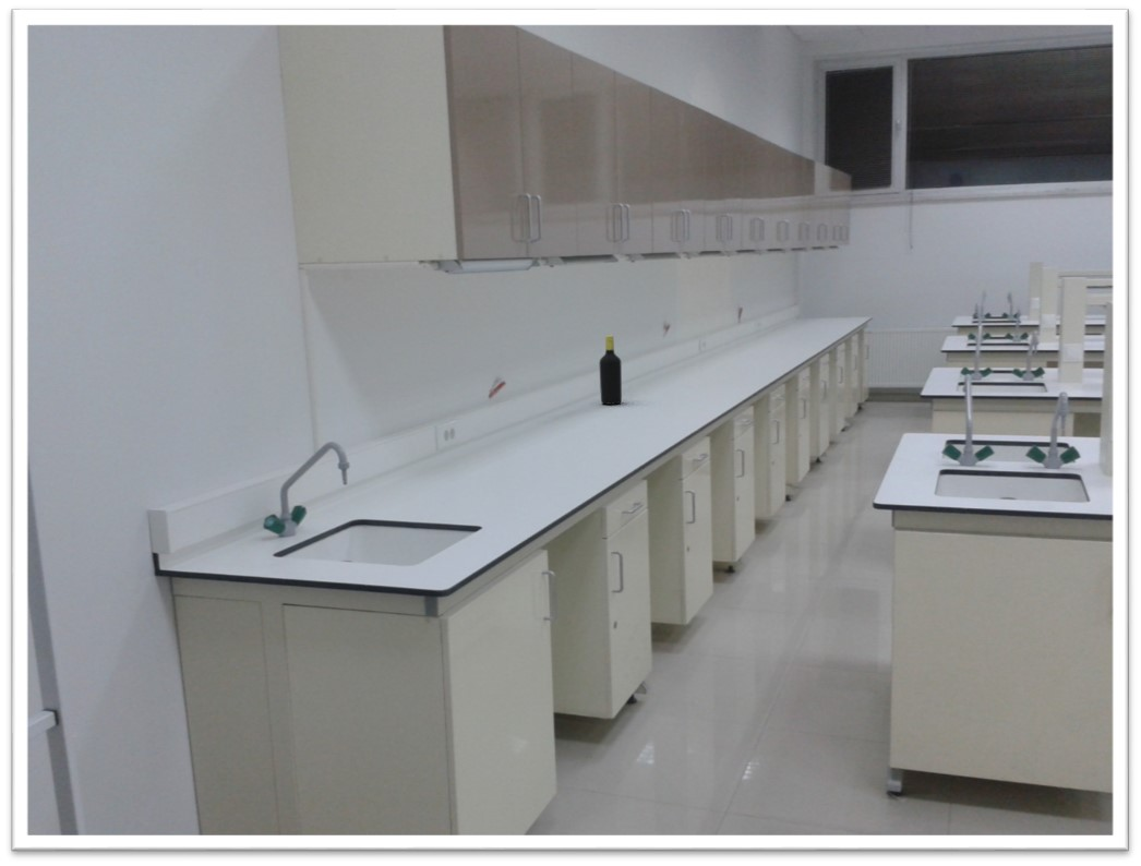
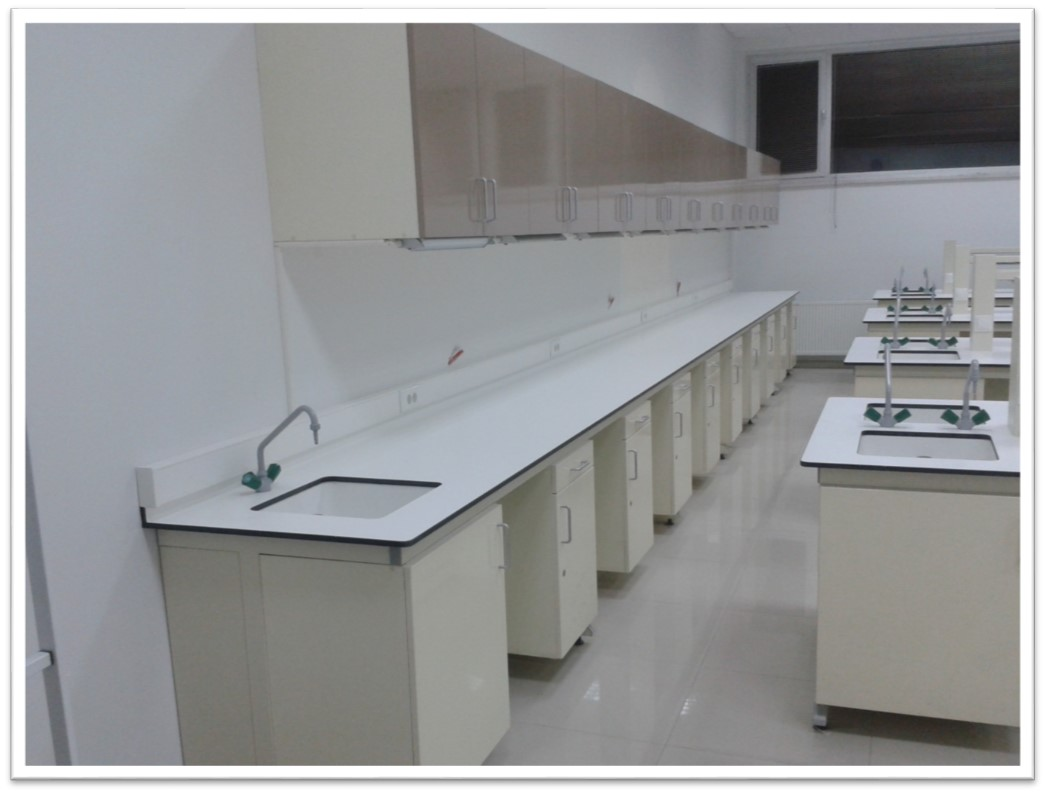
- bottle [598,335,623,406]
